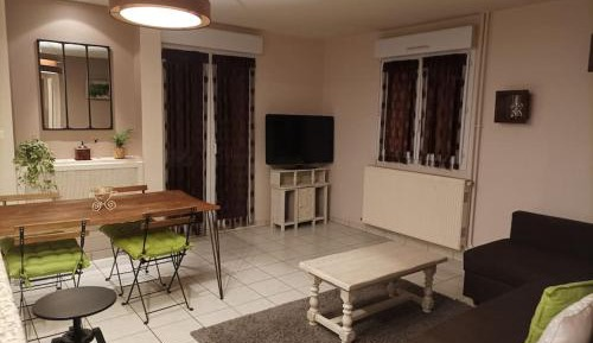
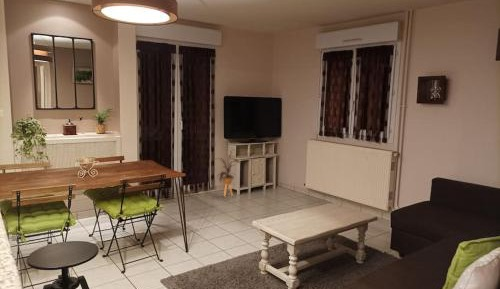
+ house plant [216,148,241,197]
